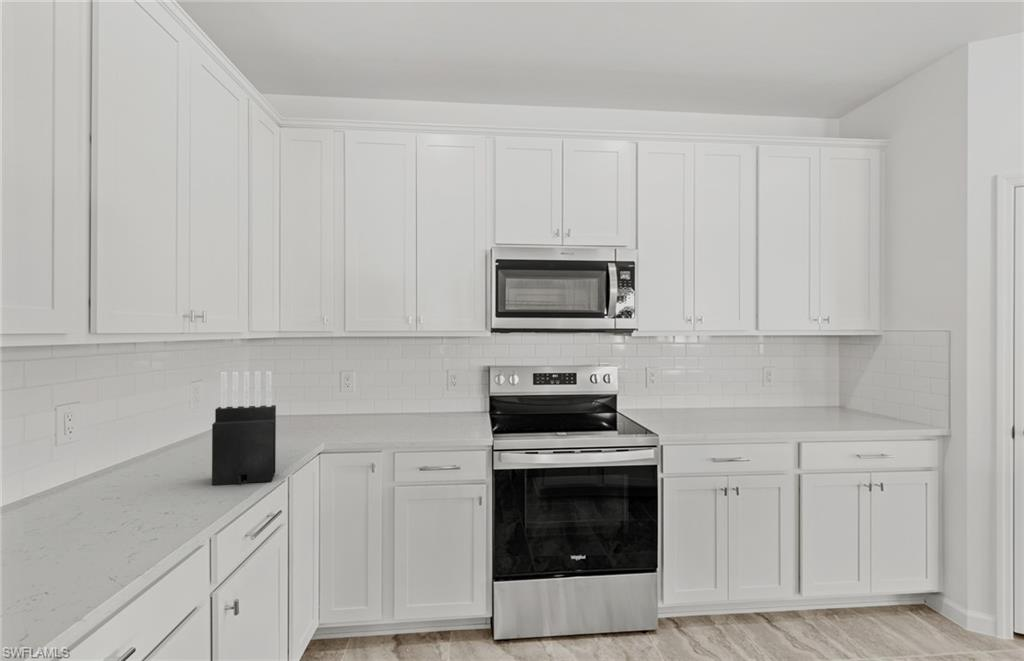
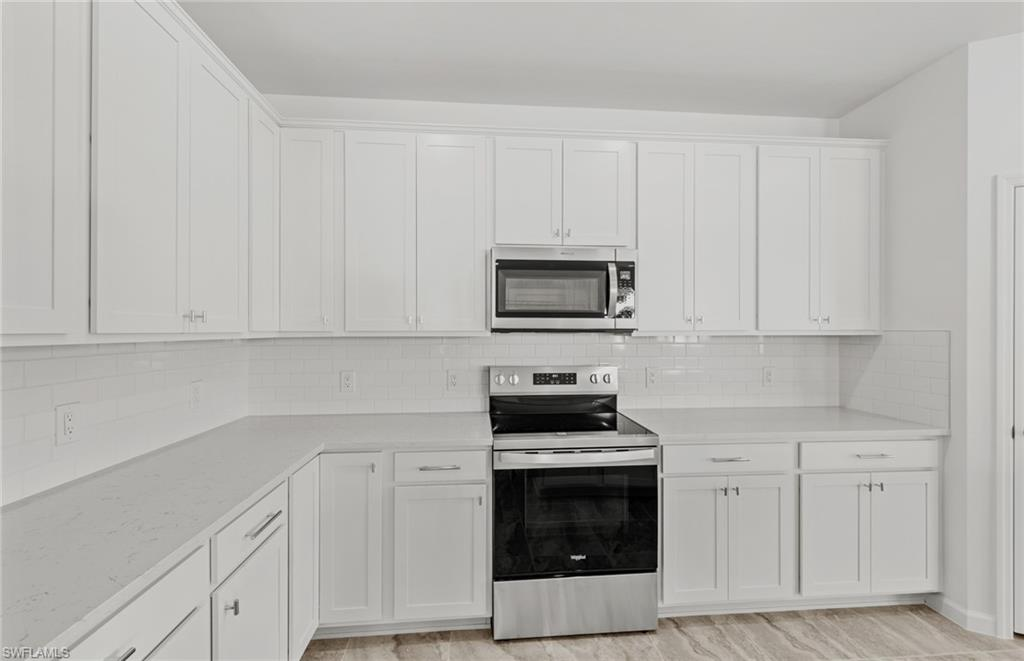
- knife block [211,371,277,486]
